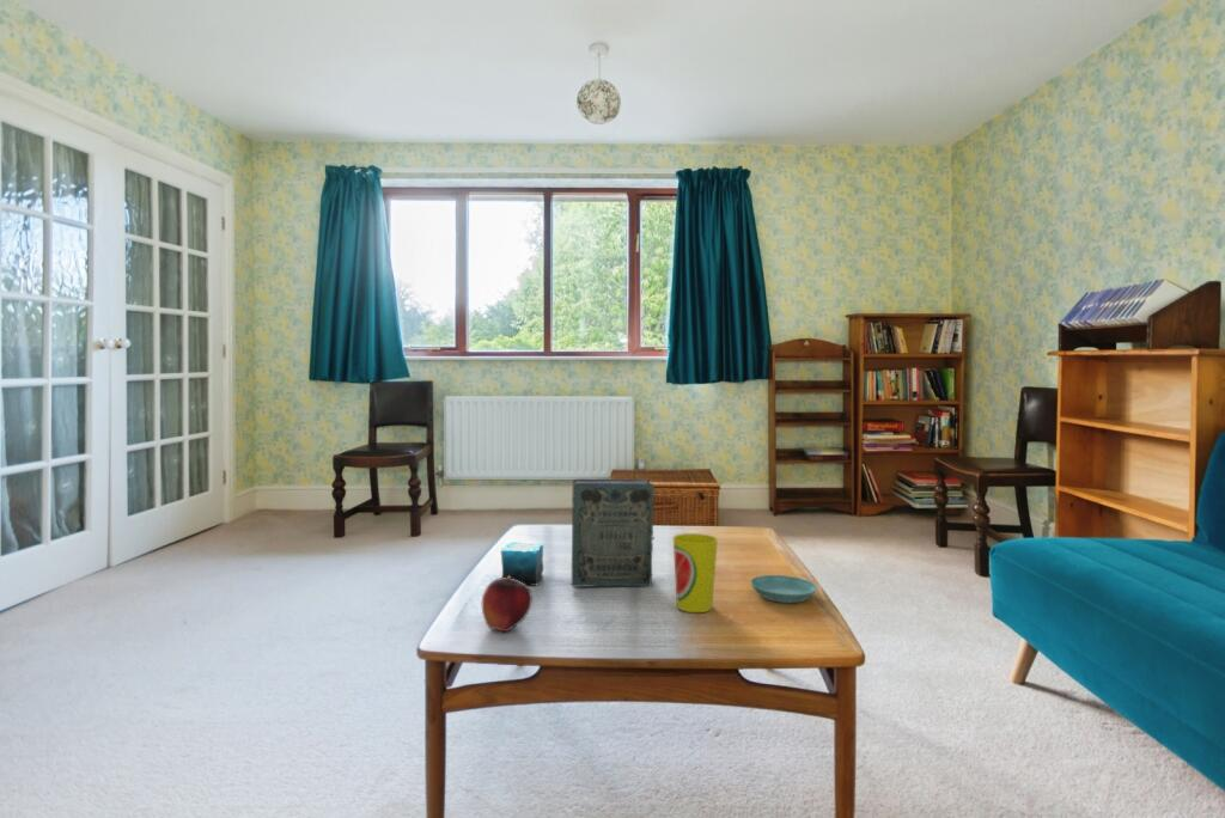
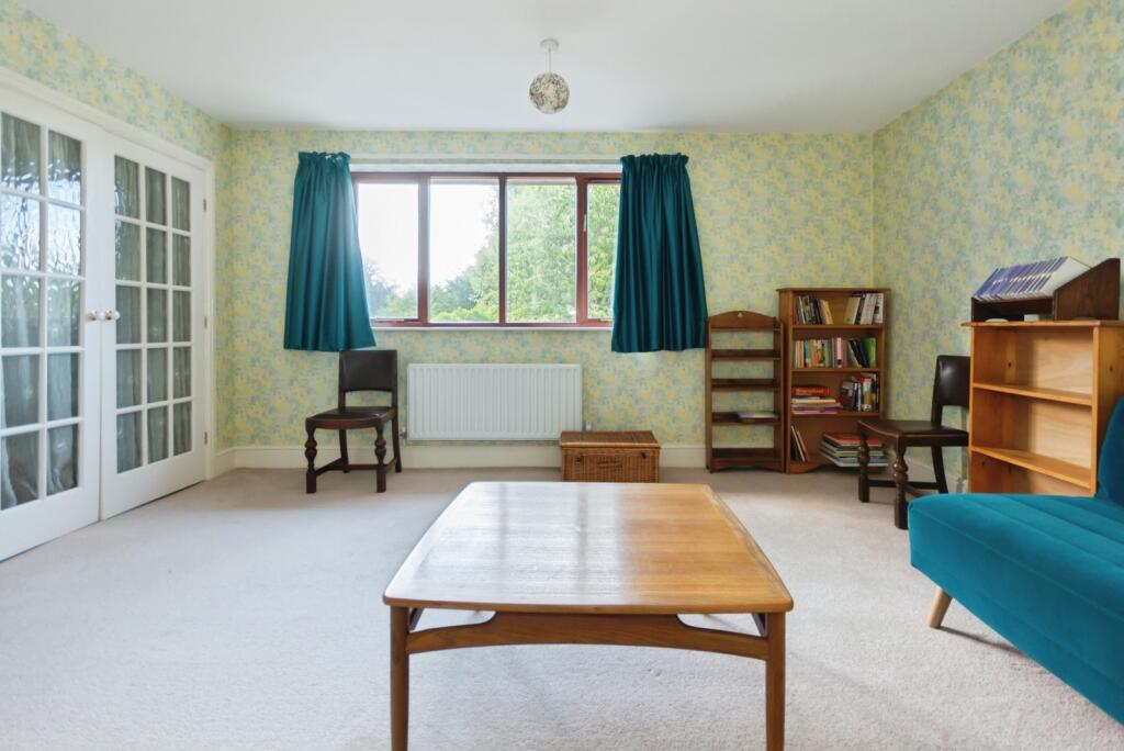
- saucer [749,574,818,604]
- candle [500,541,544,587]
- cup [672,532,719,614]
- book [571,478,656,588]
- fruit [481,575,534,633]
